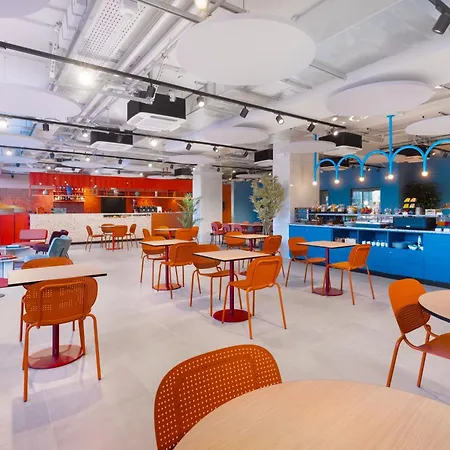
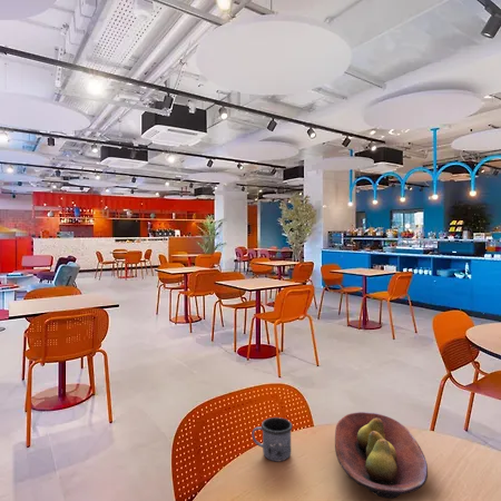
+ fruit bowl [334,411,429,499]
+ mug [250,416,294,463]
